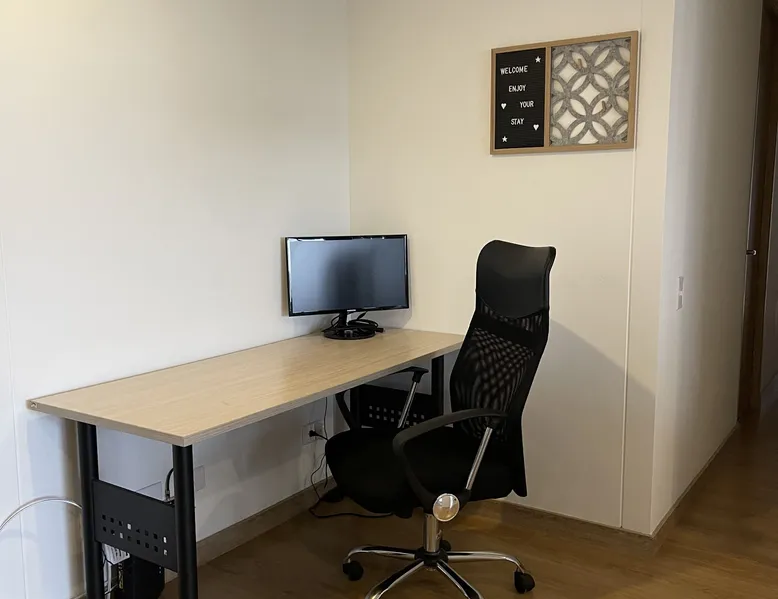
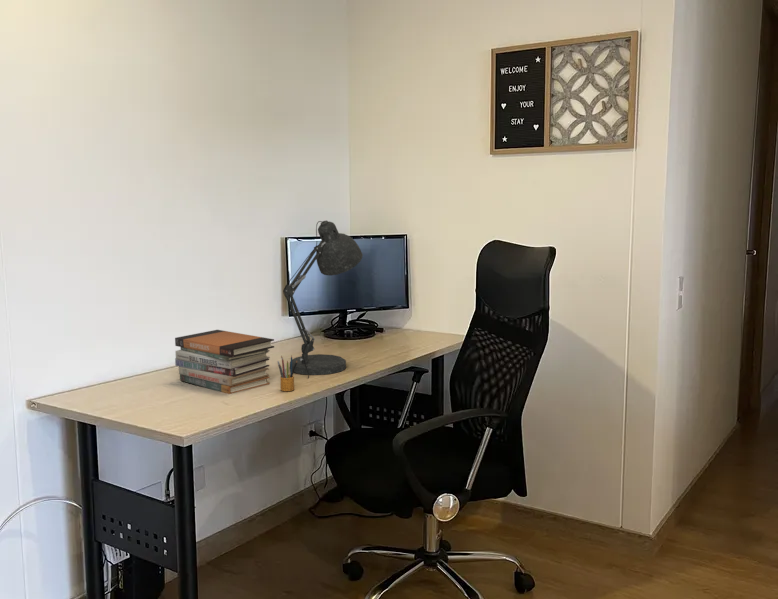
+ pencil box [276,354,297,392]
+ book stack [174,329,275,395]
+ desk lamp [282,220,364,379]
